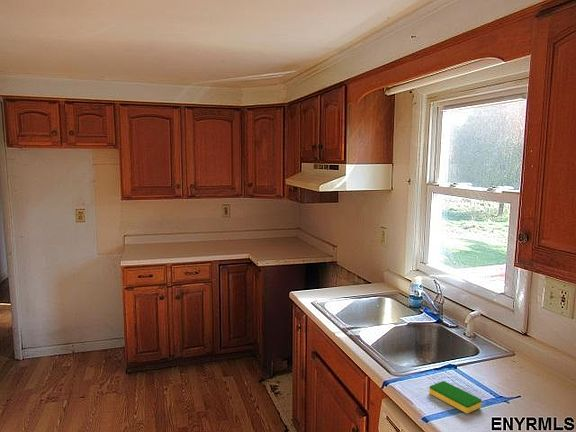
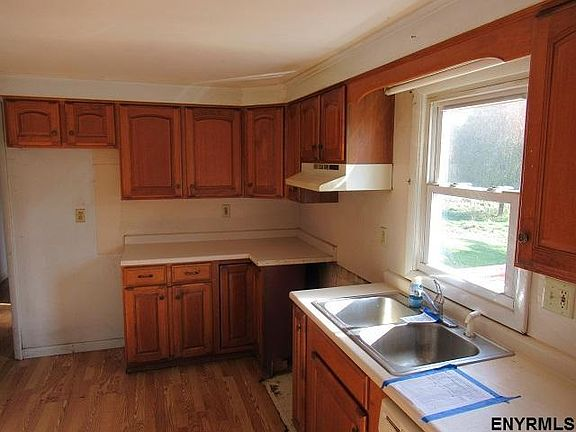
- dish sponge [428,380,482,414]
